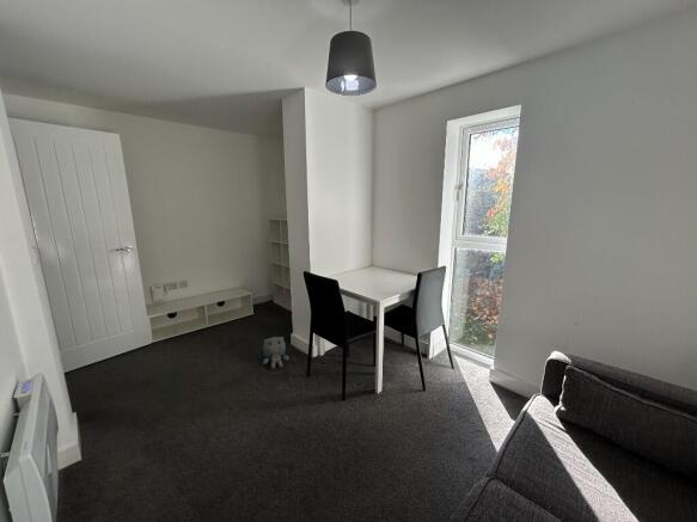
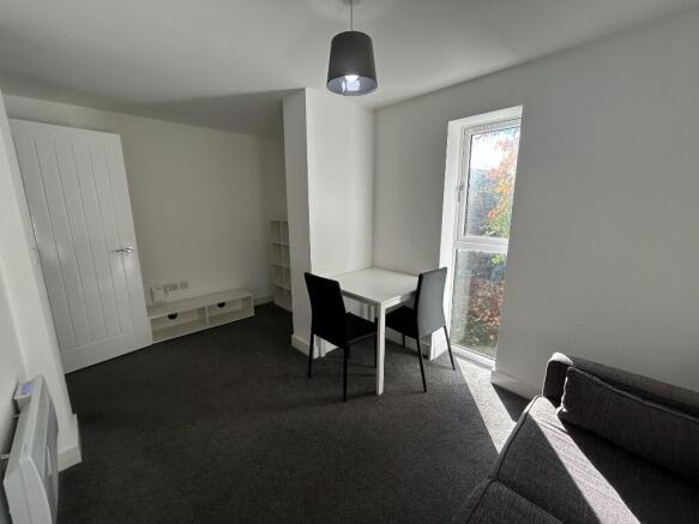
- plush toy [262,336,291,370]
